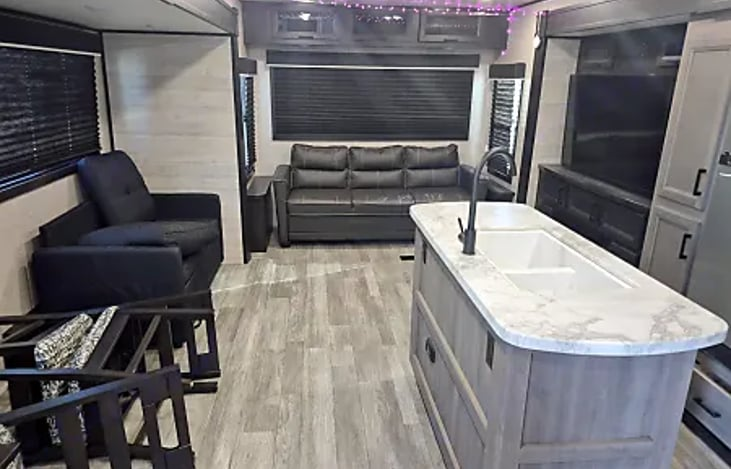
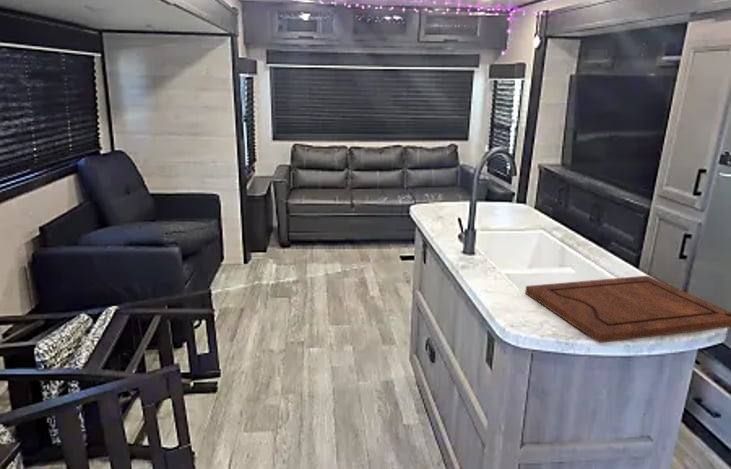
+ cutting board [524,275,731,344]
